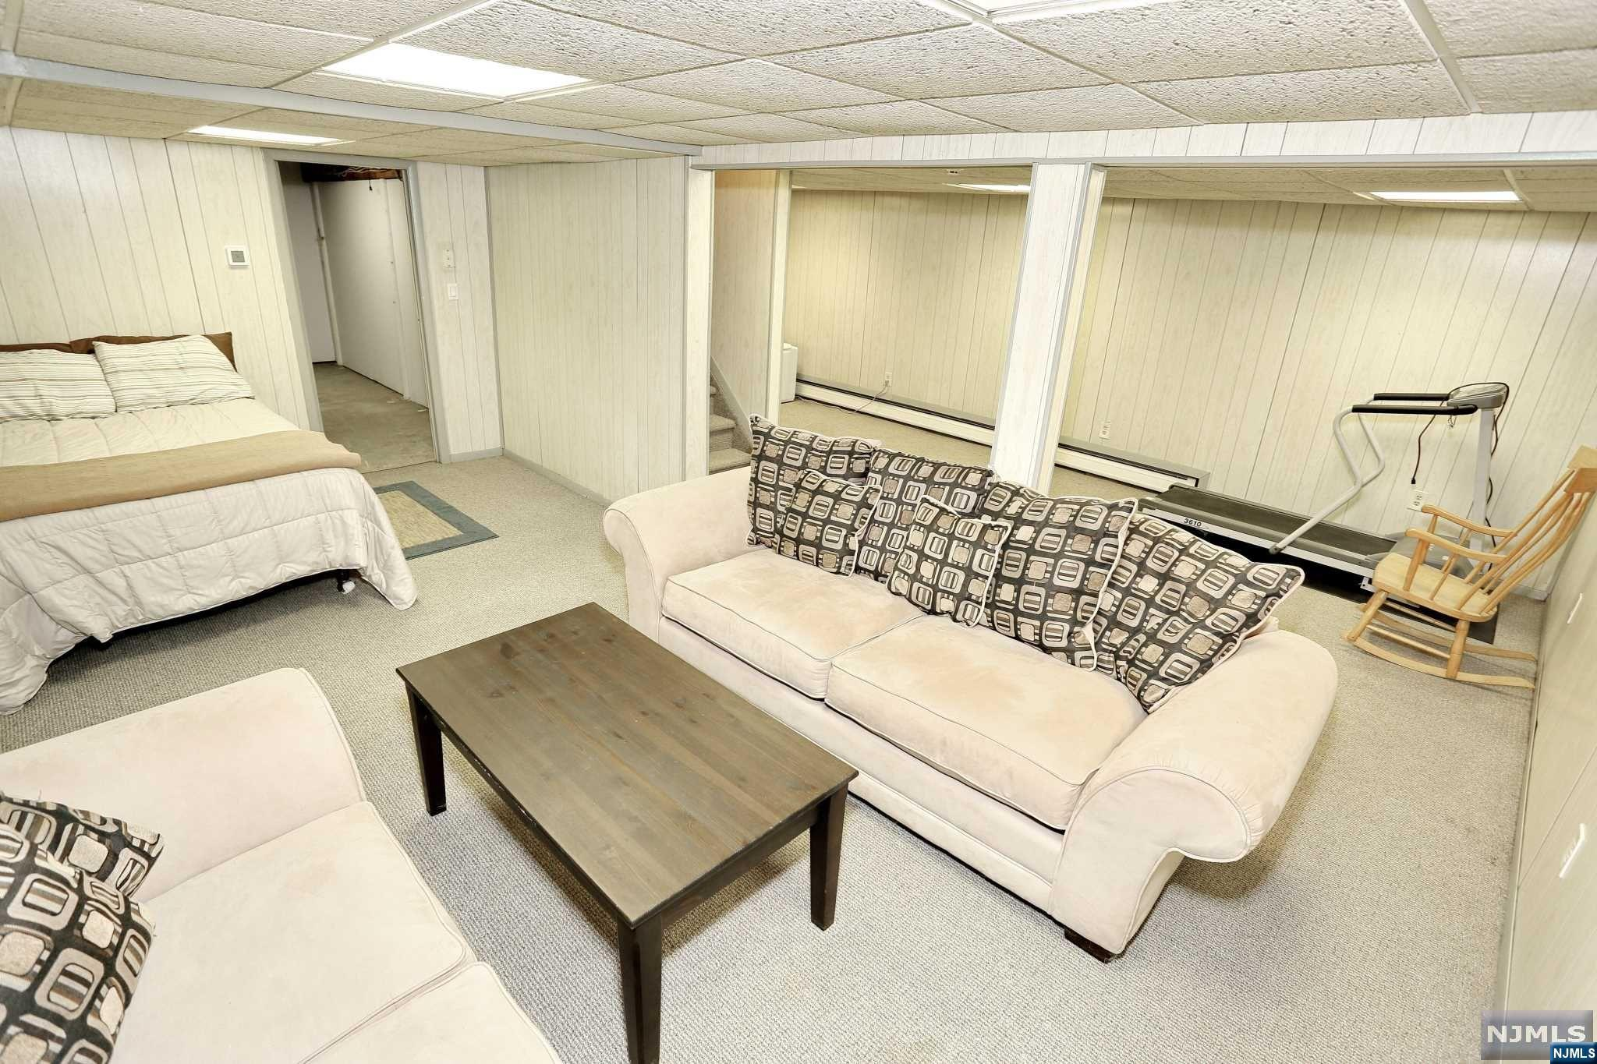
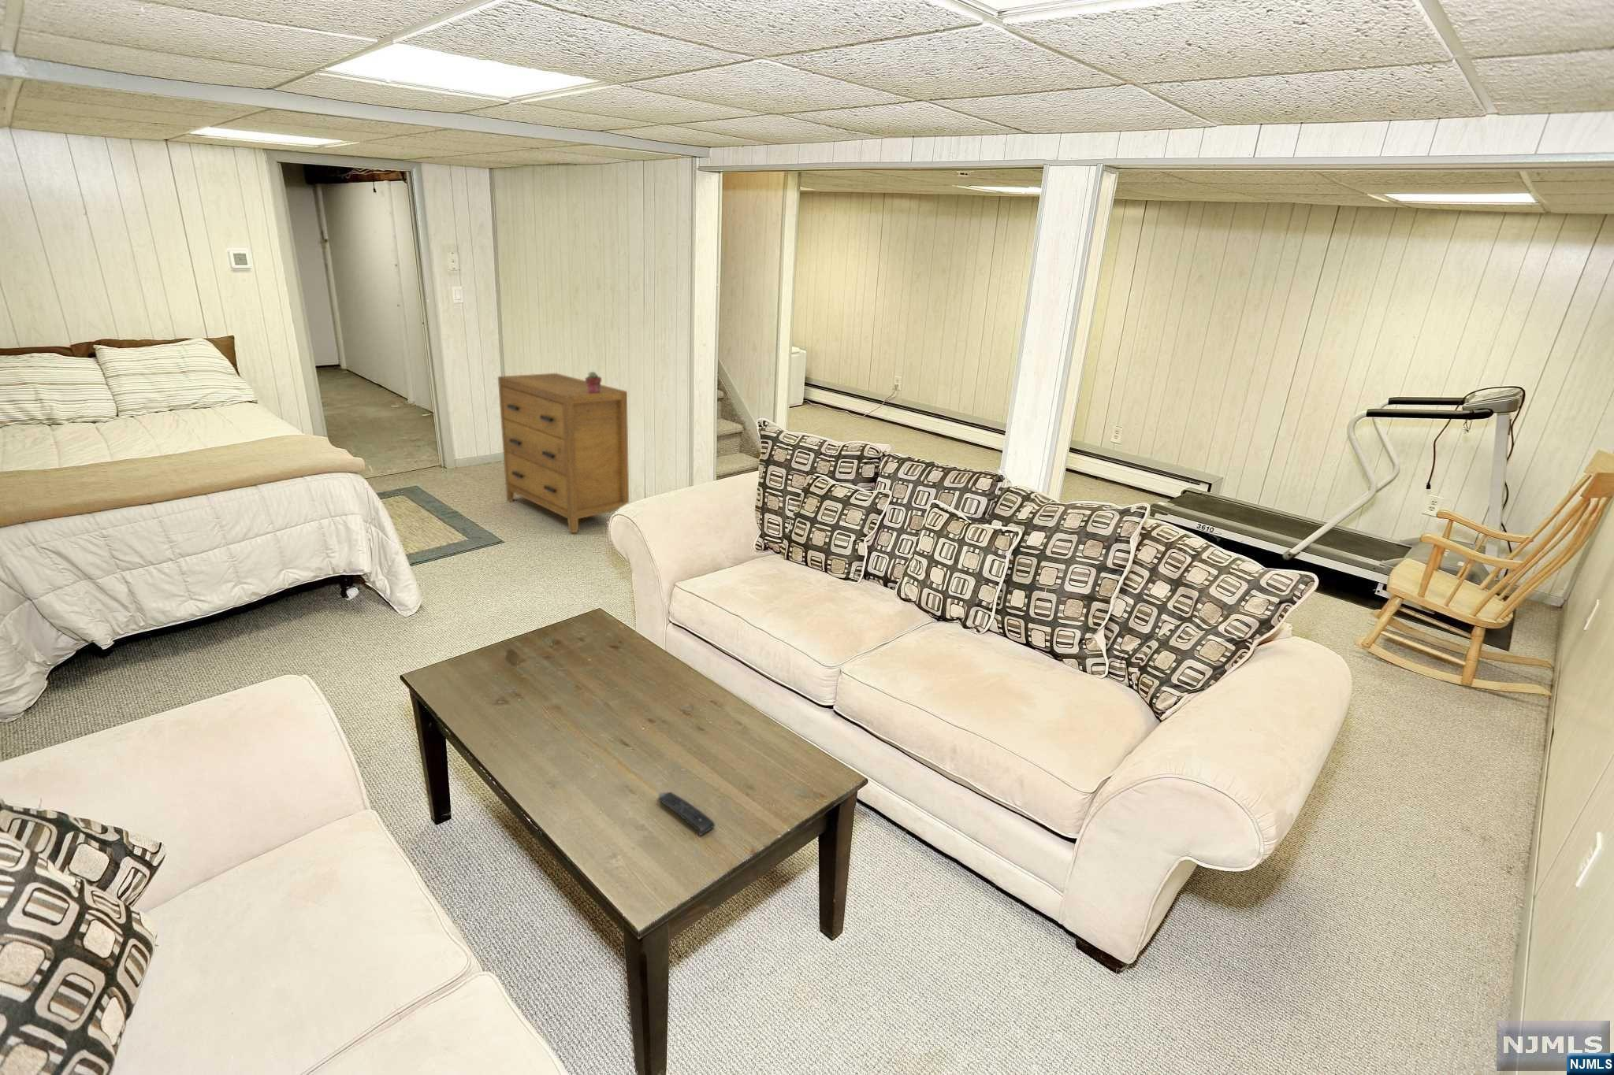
+ dresser [497,372,630,534]
+ potted succulent [584,371,602,394]
+ remote control [658,792,715,836]
